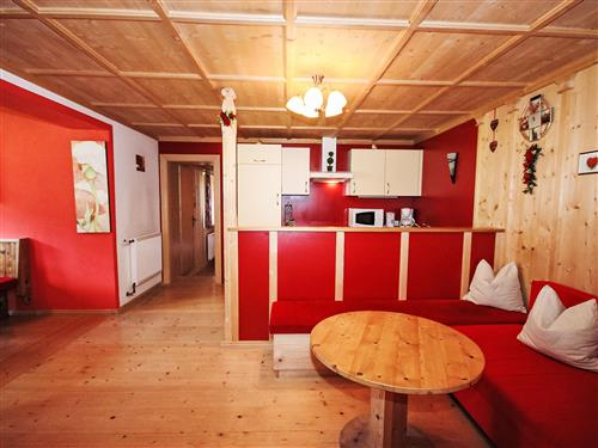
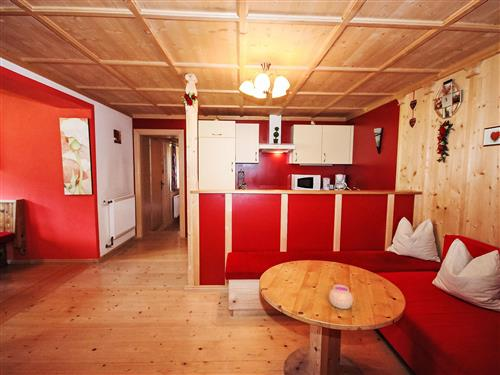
+ jar [328,284,354,310]
